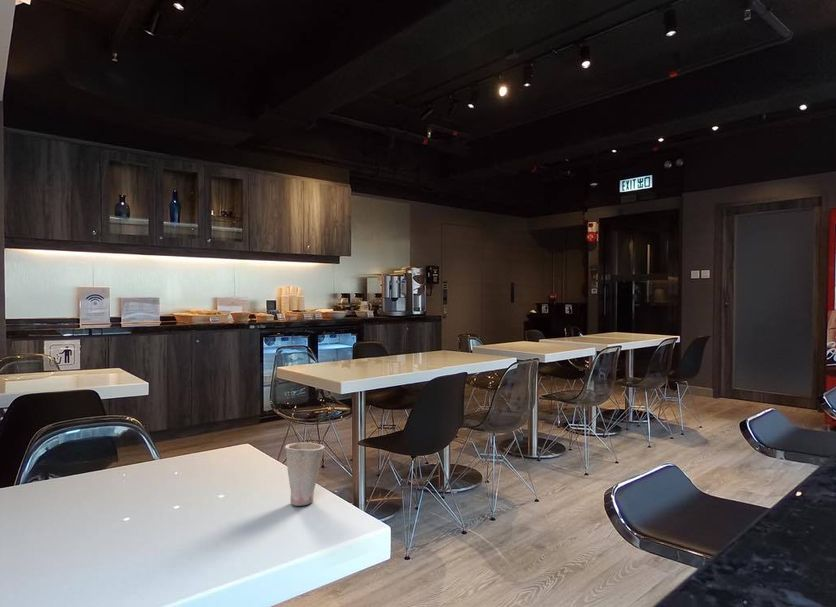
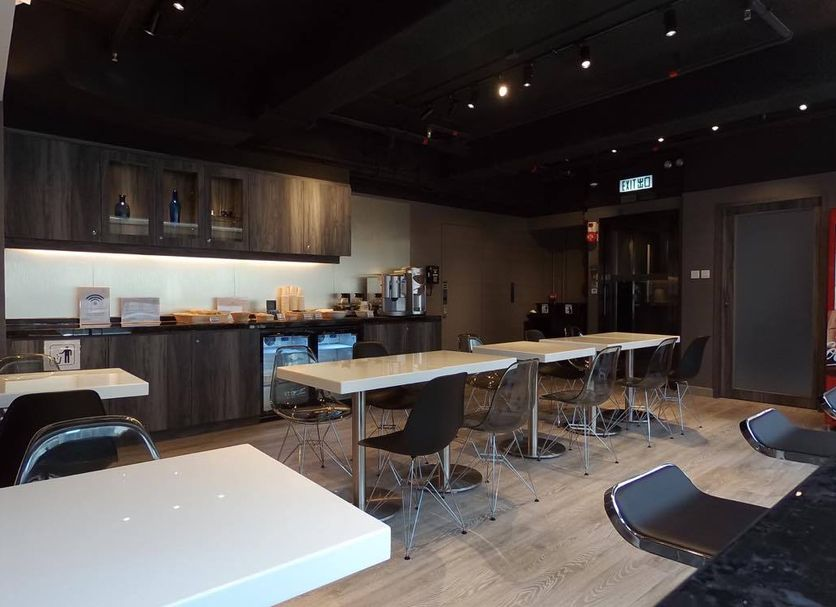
- cup [284,441,326,507]
